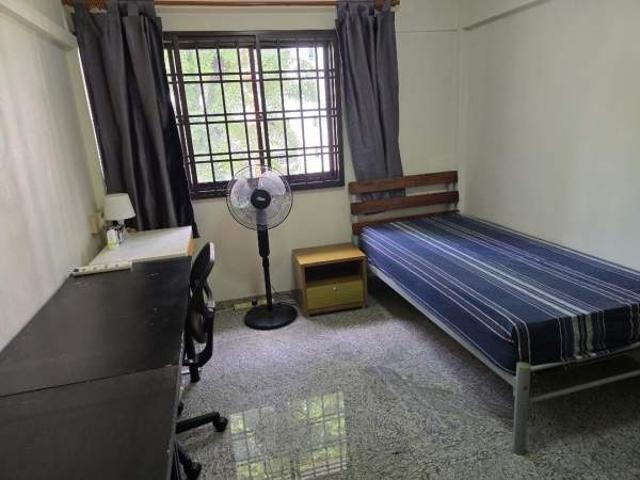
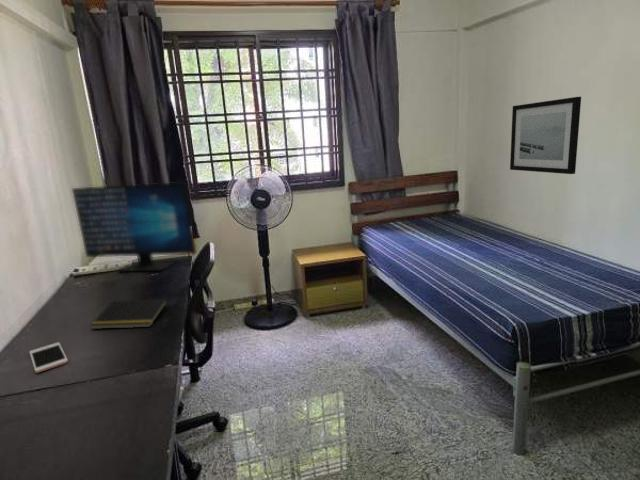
+ wall art [509,96,582,175]
+ computer monitor [71,181,197,273]
+ notepad [89,298,168,330]
+ cell phone [29,341,69,374]
